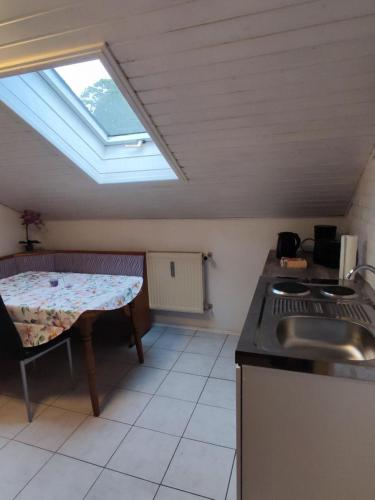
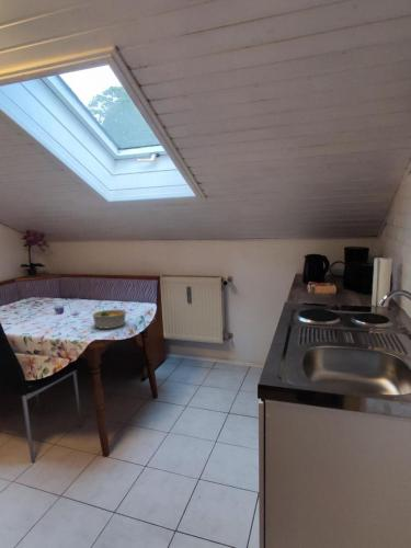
+ bowl [91,309,127,330]
